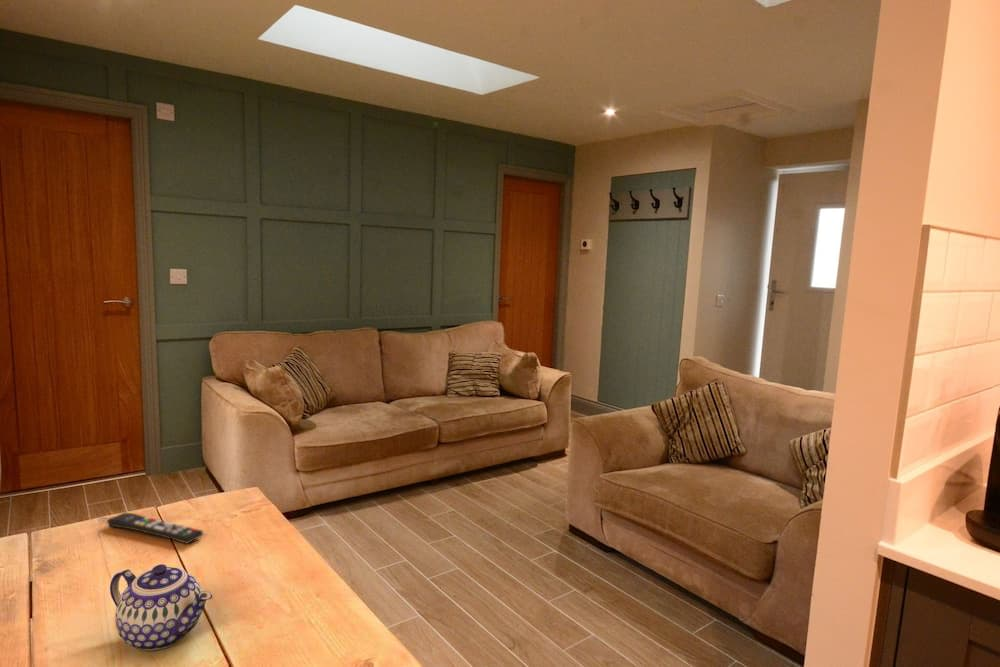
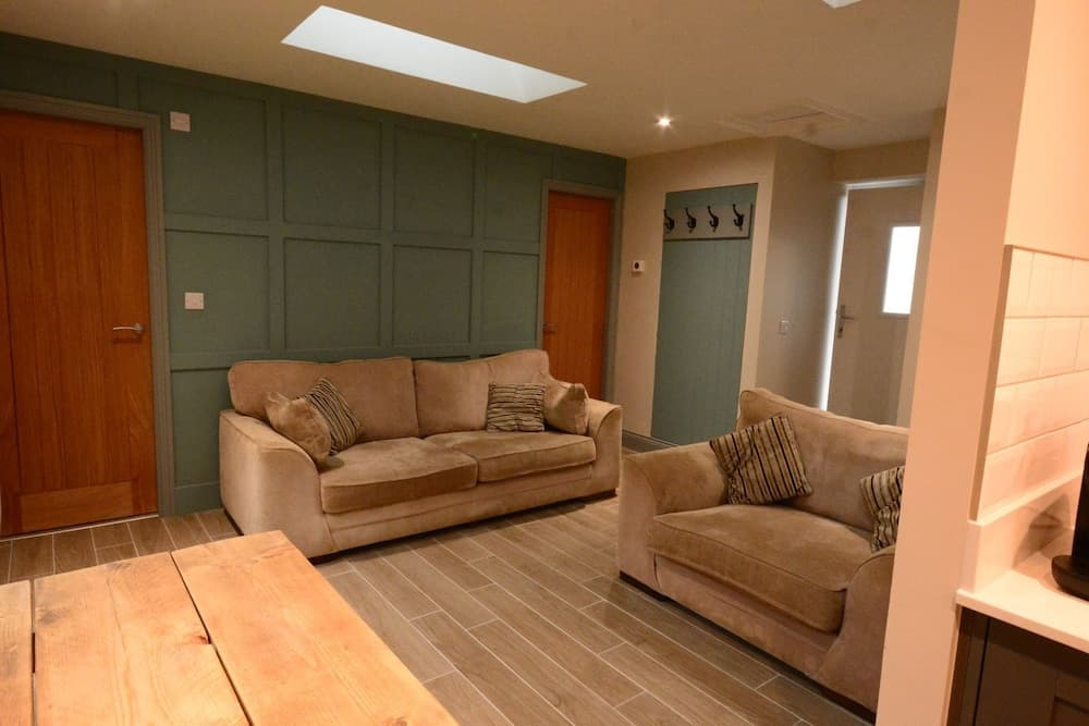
- remote control [106,512,204,545]
- teapot [109,563,213,652]
